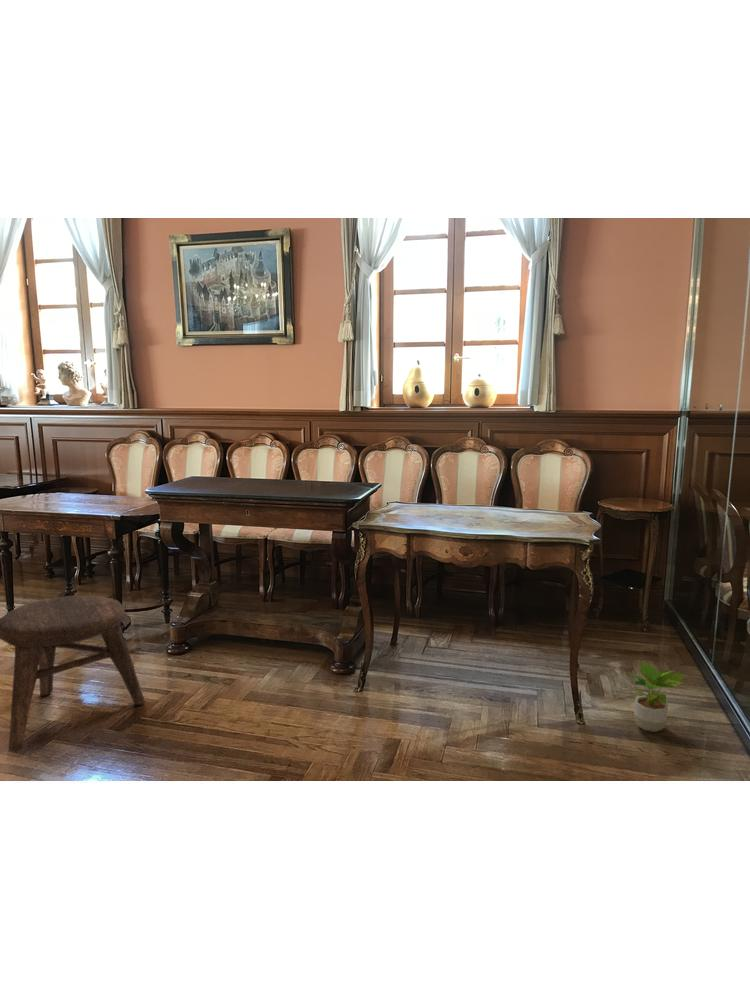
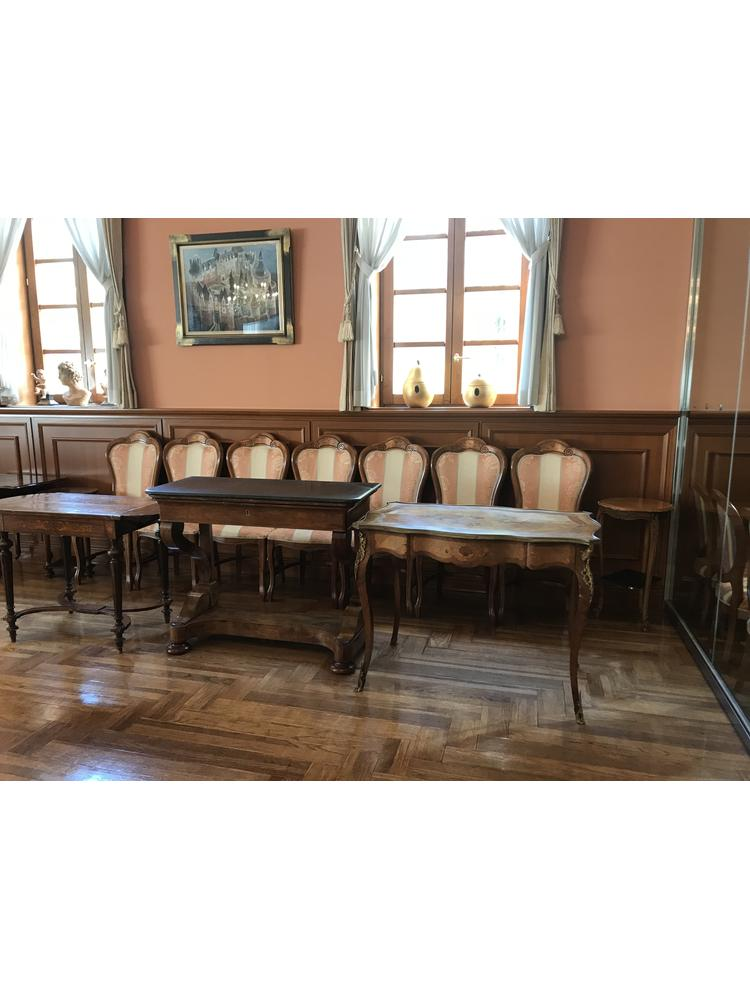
- potted plant [629,659,687,733]
- stool [0,595,146,752]
